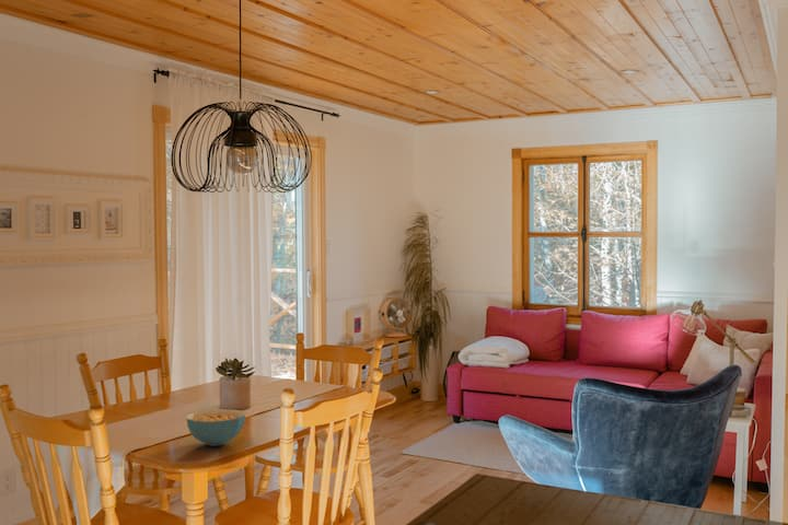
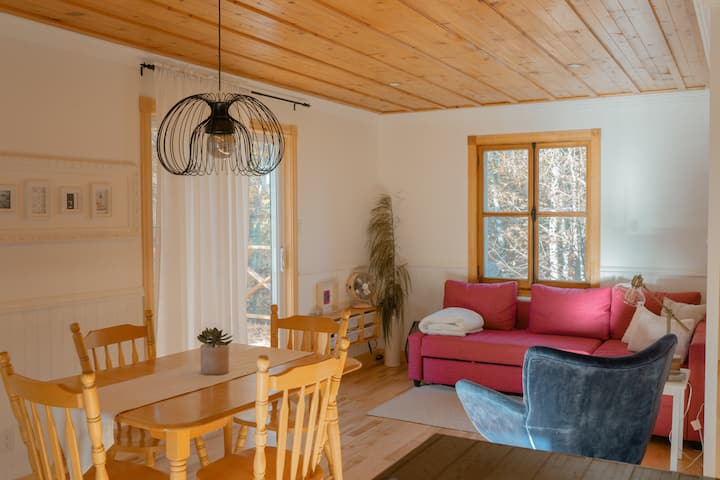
- cereal bowl [185,408,246,447]
